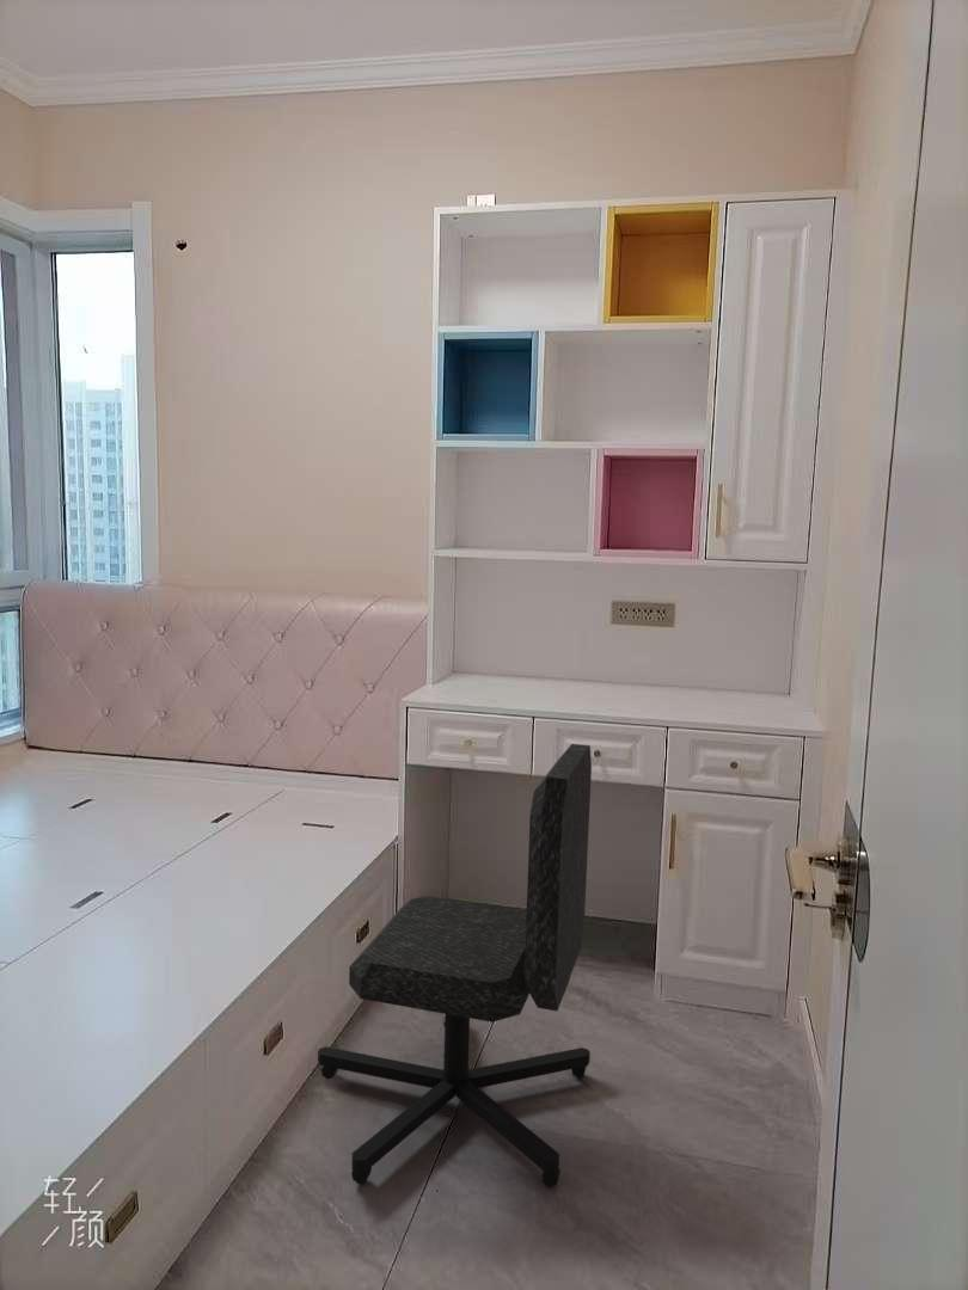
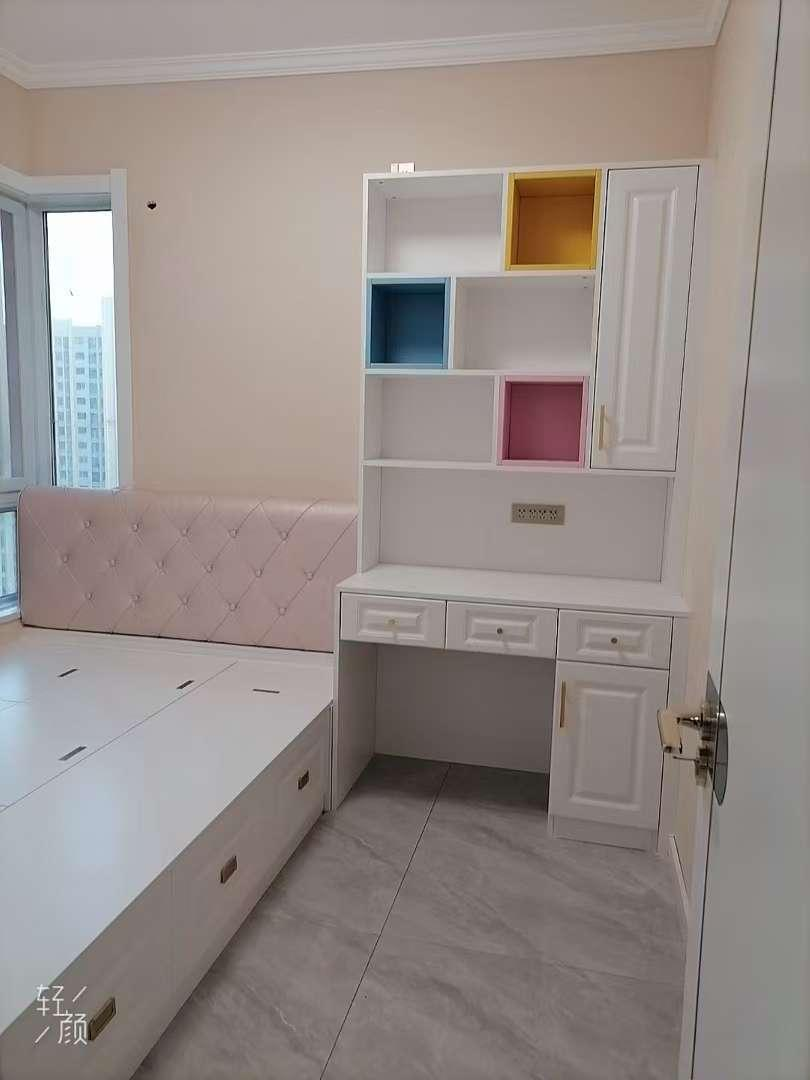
- chair [317,743,593,1188]
